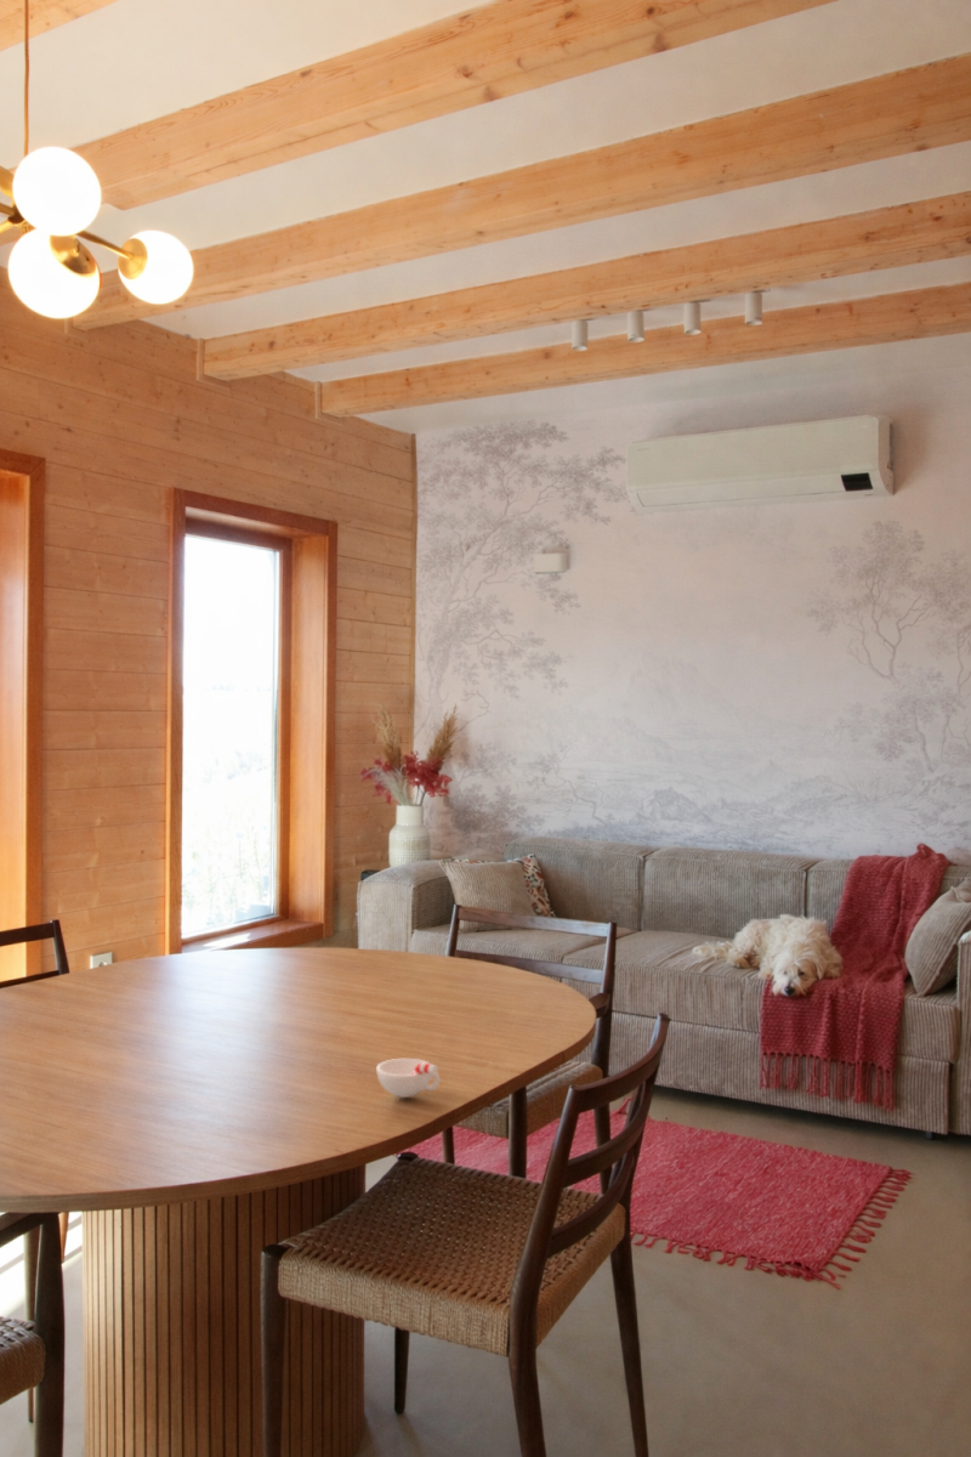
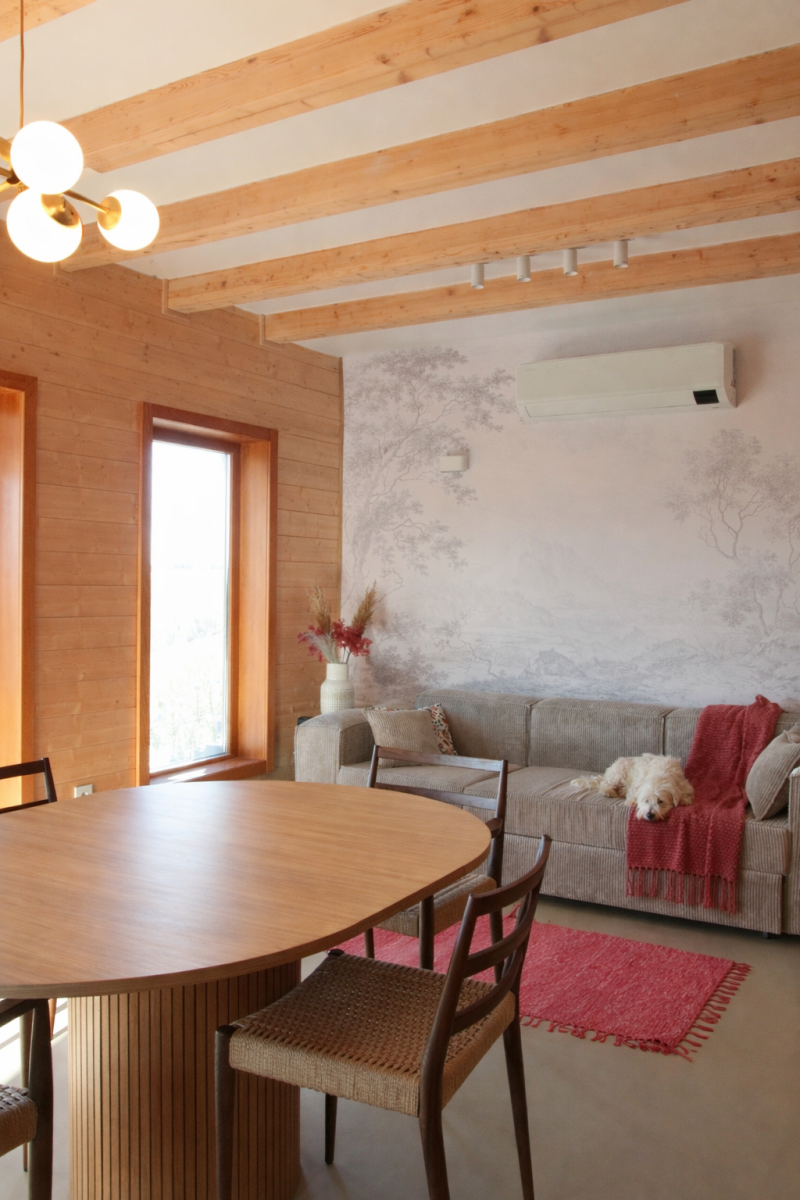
- cup [375,1058,441,1099]
